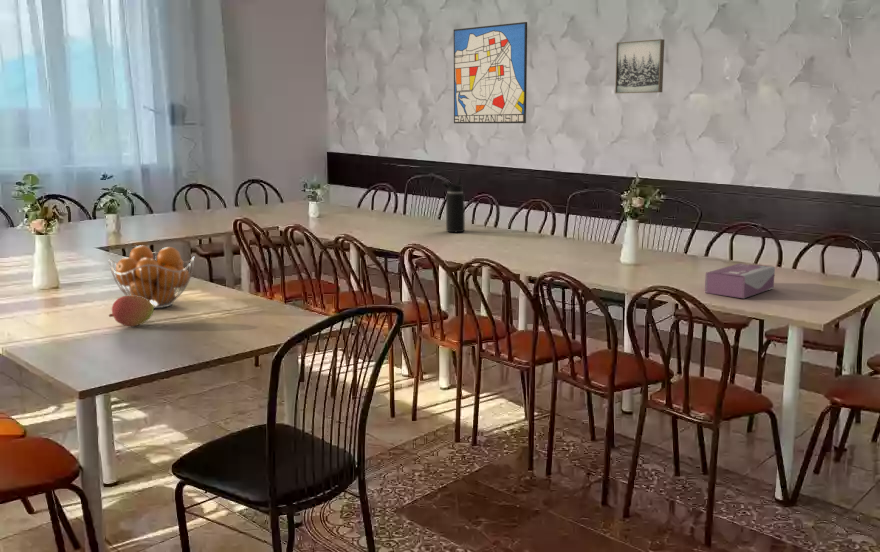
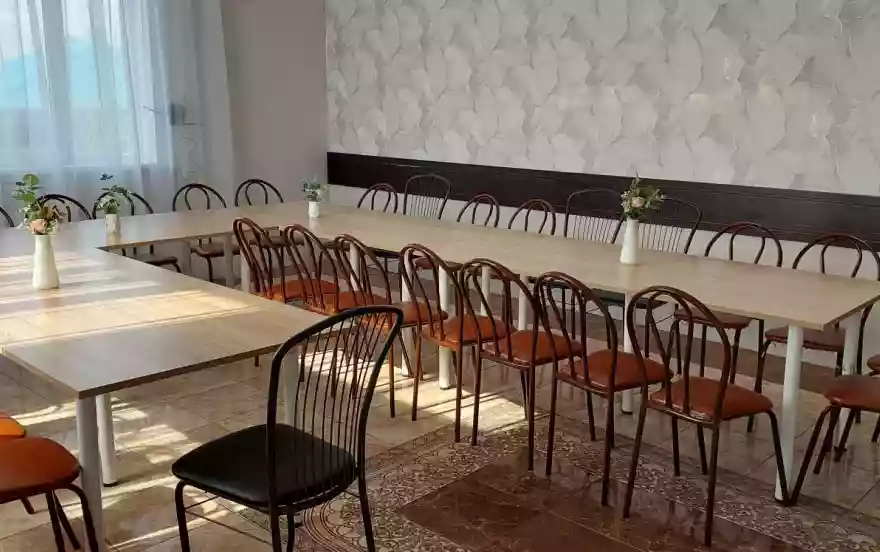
- fruit [108,295,155,327]
- wall art [614,38,665,95]
- tissue box [704,263,776,299]
- water bottle [441,175,466,233]
- wall art [453,21,528,124]
- fruit basket [108,244,196,309]
